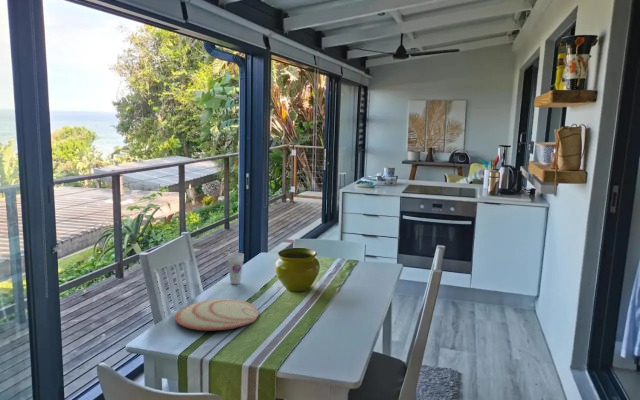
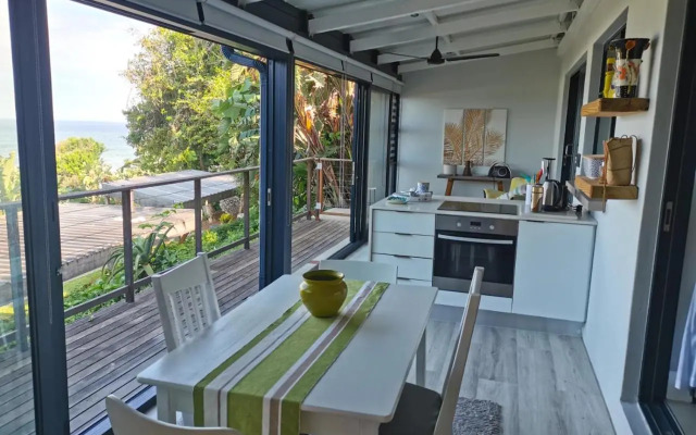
- cup [226,252,245,285]
- plate [174,298,260,331]
